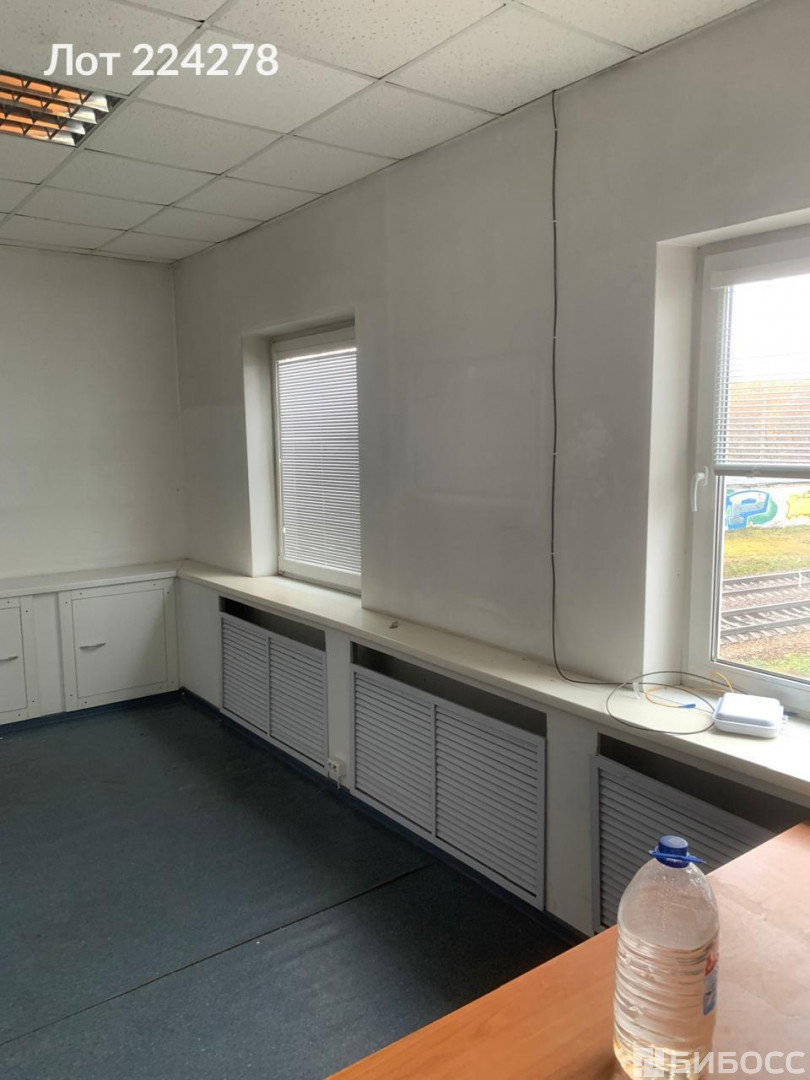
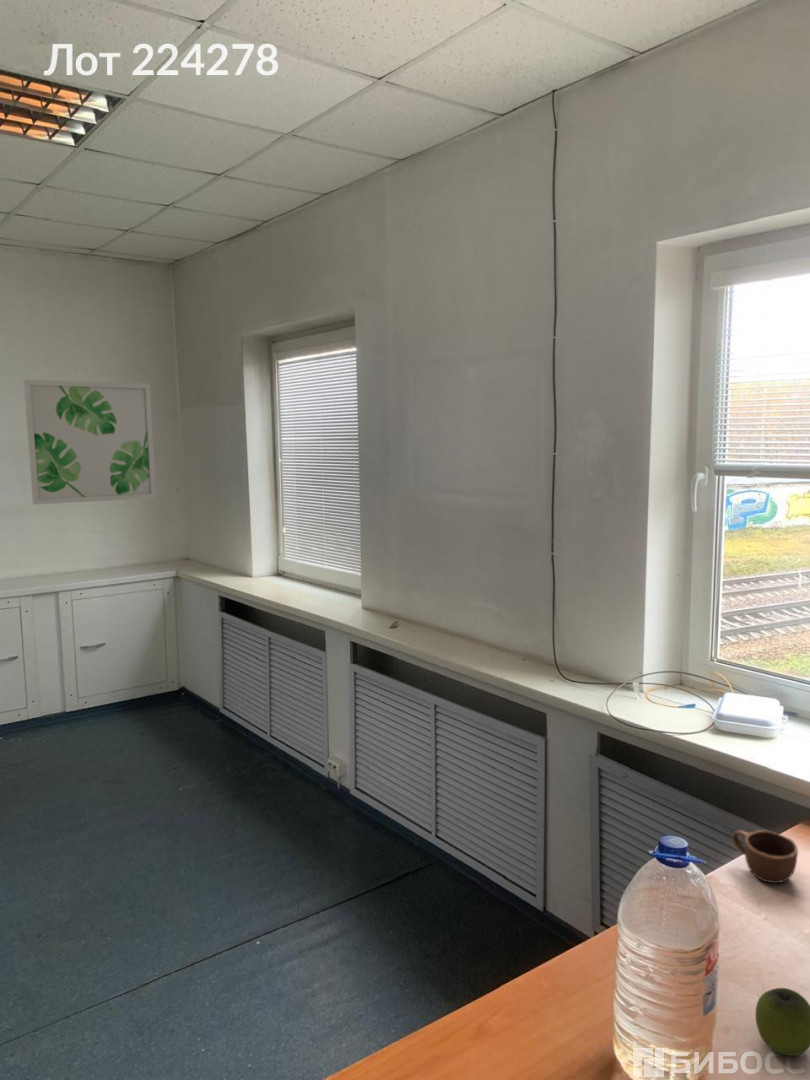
+ wall art [23,379,157,506]
+ apple [754,987,810,1057]
+ mug [731,829,799,884]
